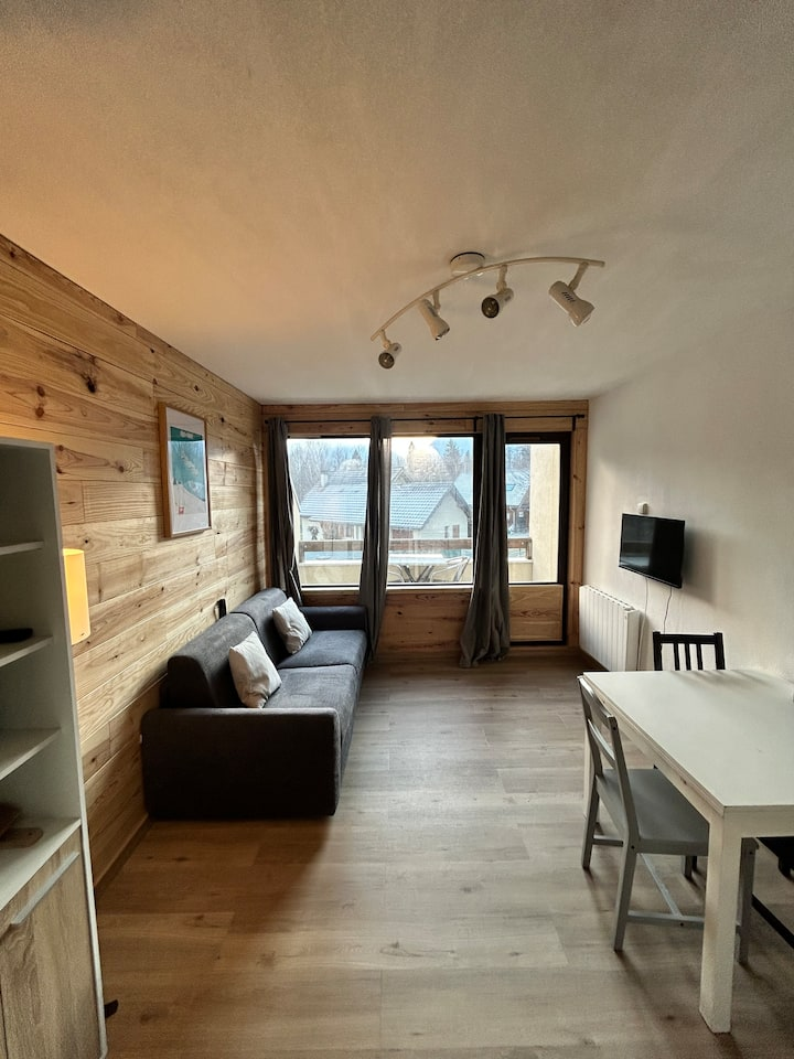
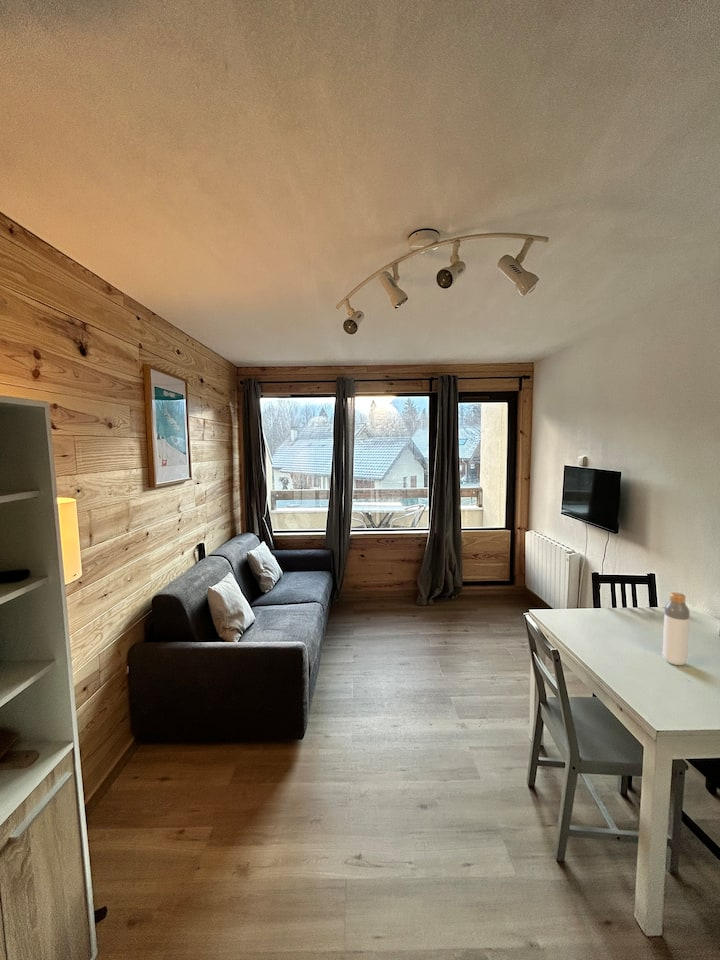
+ bottle [662,591,691,666]
